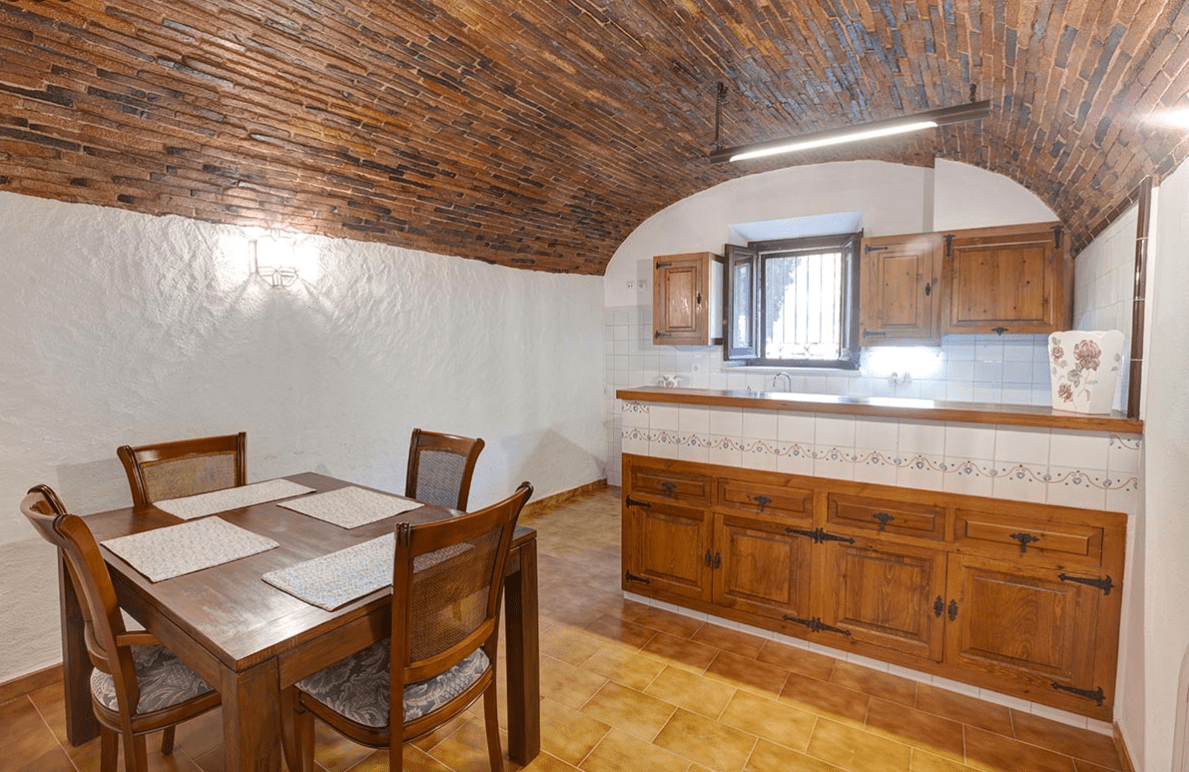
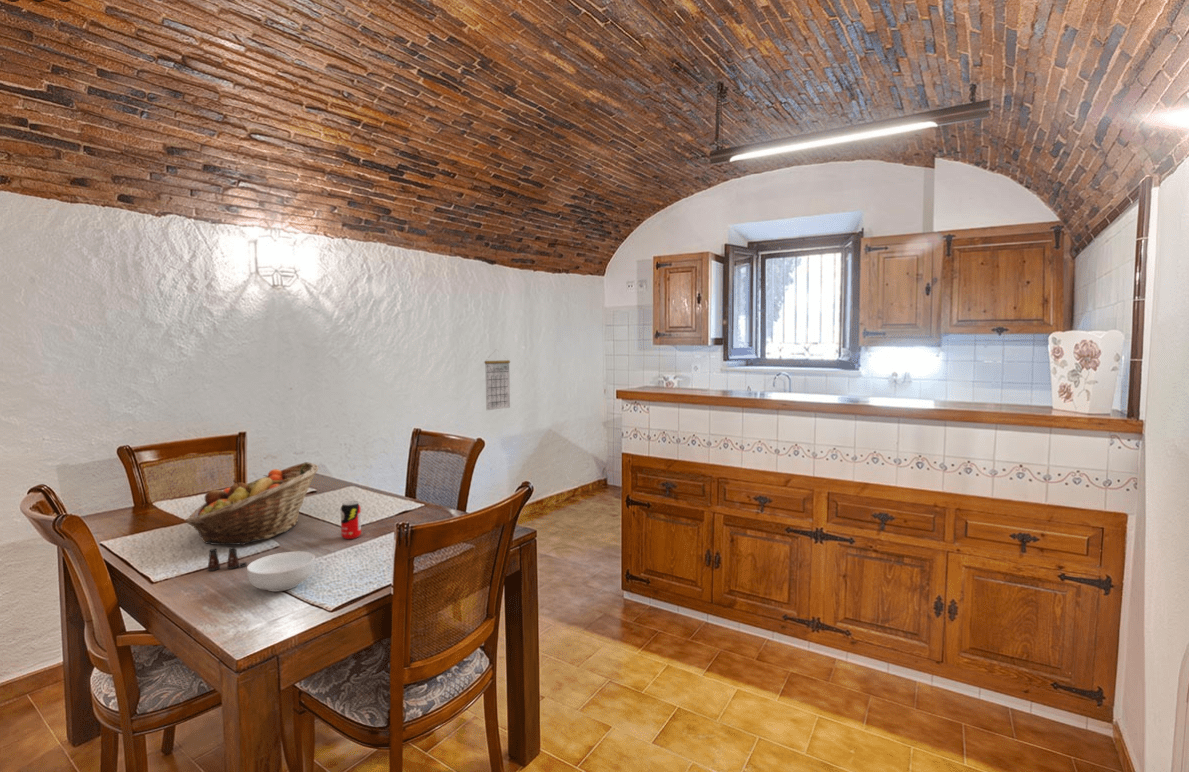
+ calendar [483,348,511,411]
+ beverage can [340,500,362,540]
+ salt shaker [207,546,248,572]
+ fruit basket [184,461,319,546]
+ cereal bowl [246,551,316,592]
